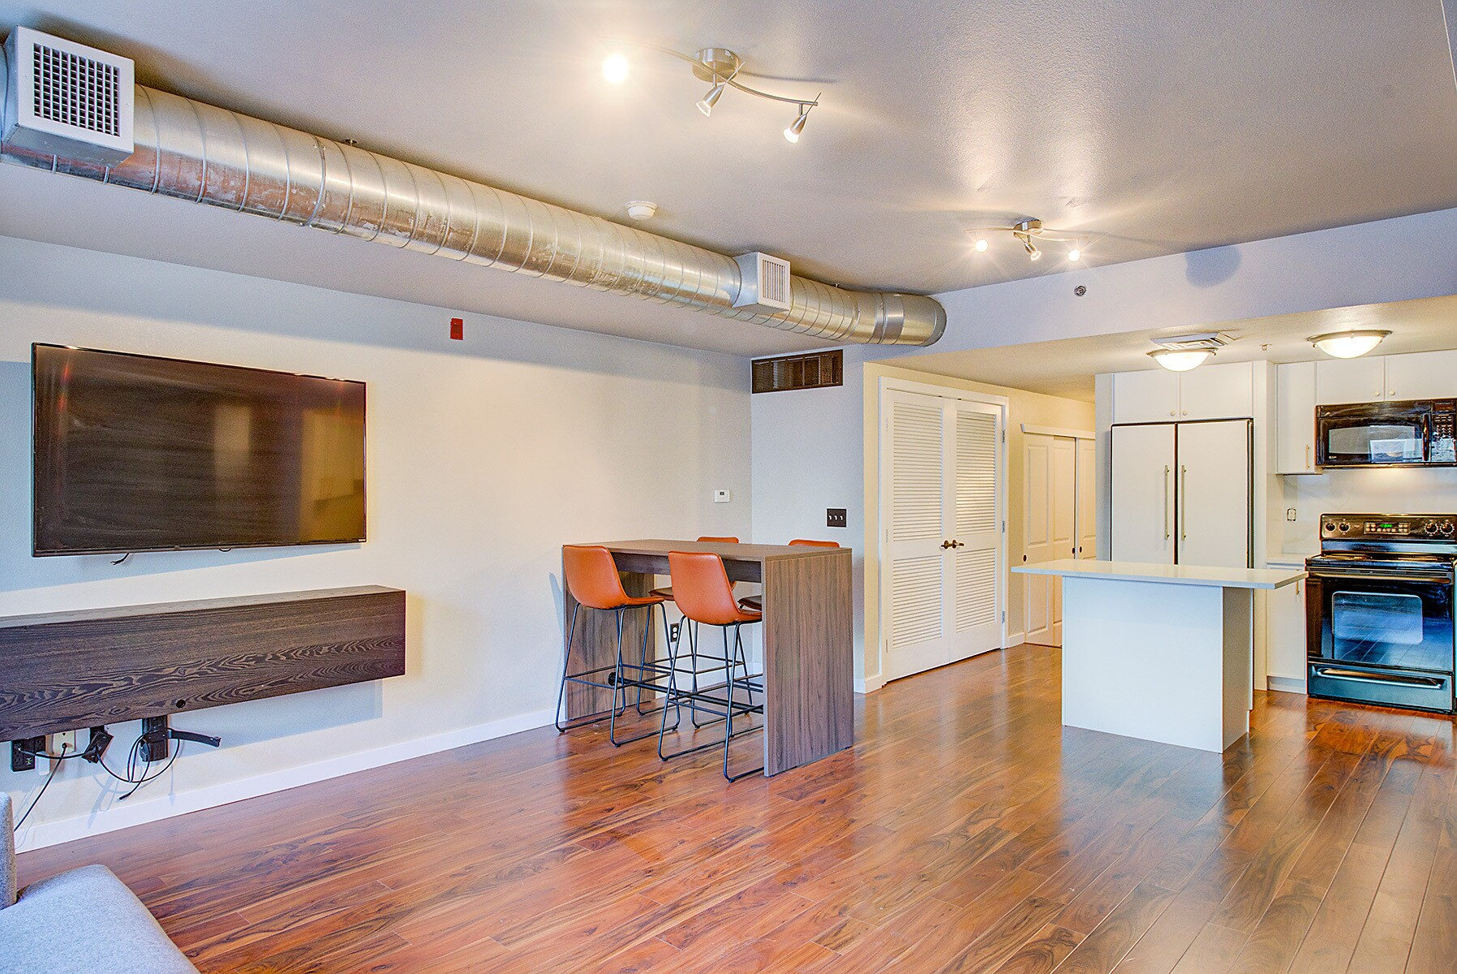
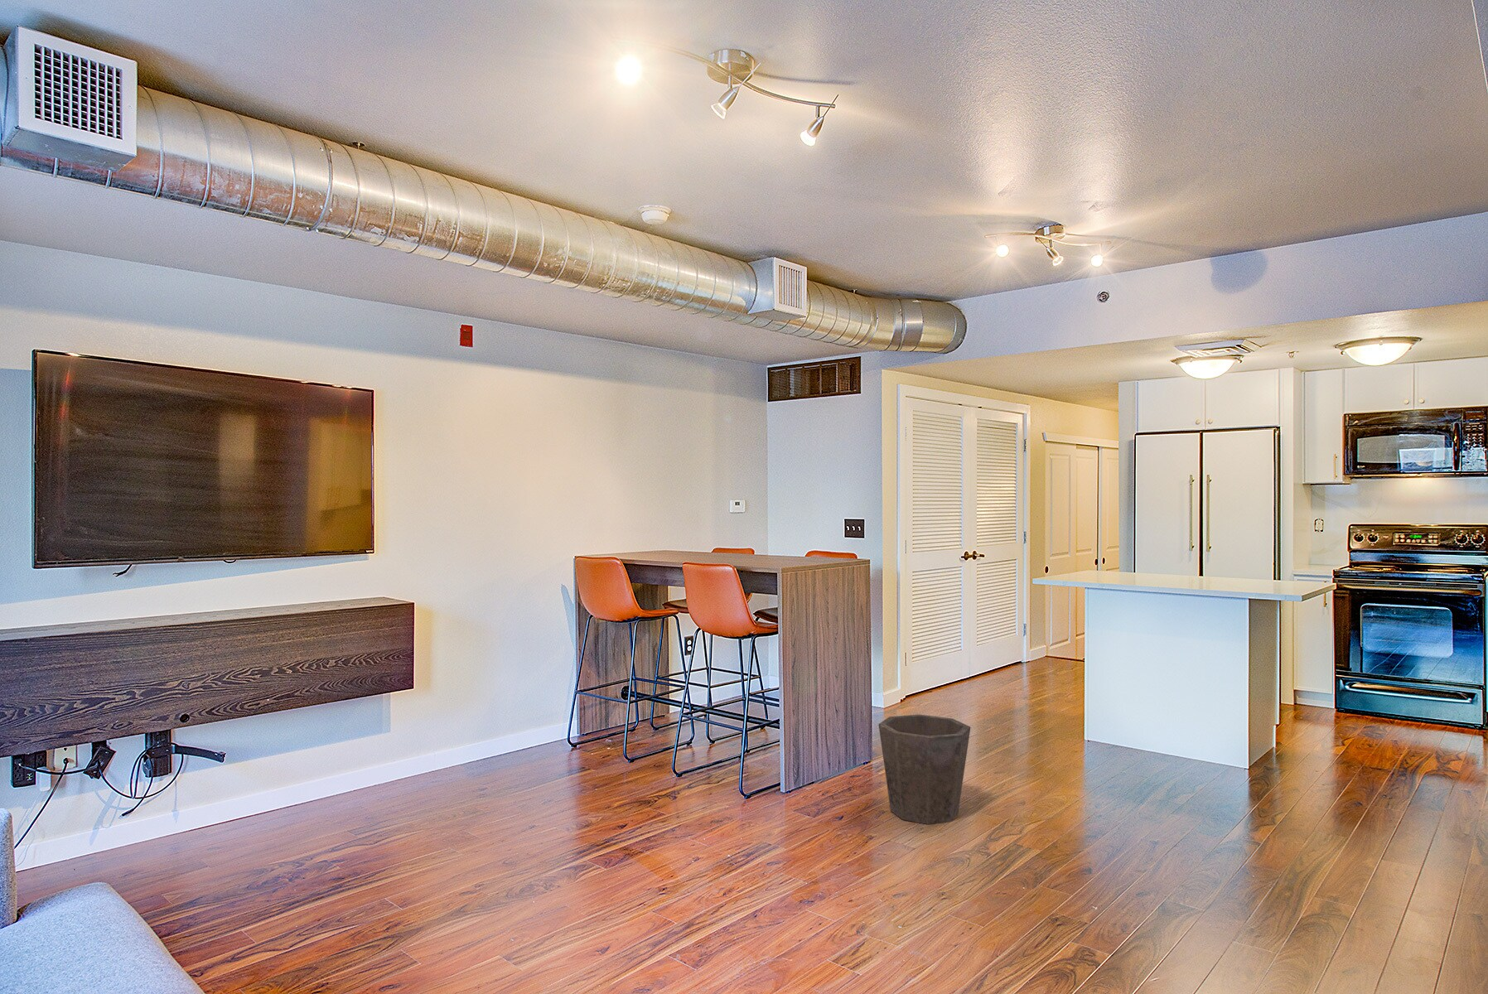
+ waste bin [878,714,971,825]
